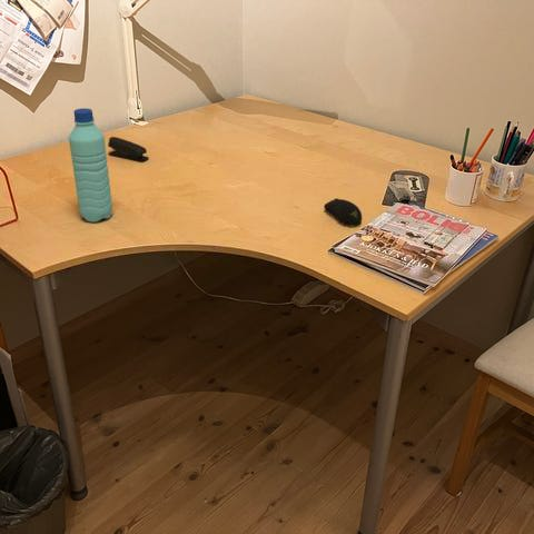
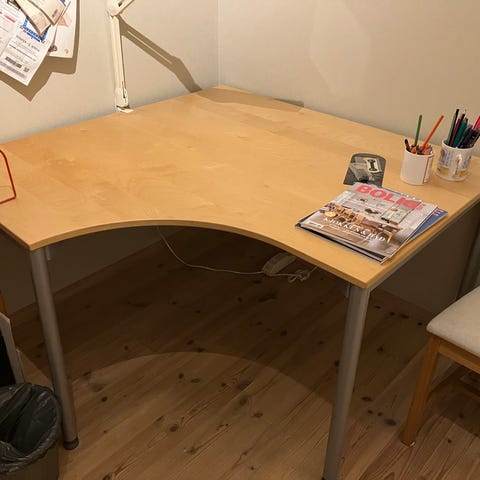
- computer mouse [323,197,363,227]
- water bottle [68,107,113,222]
- stapler [107,136,149,161]
